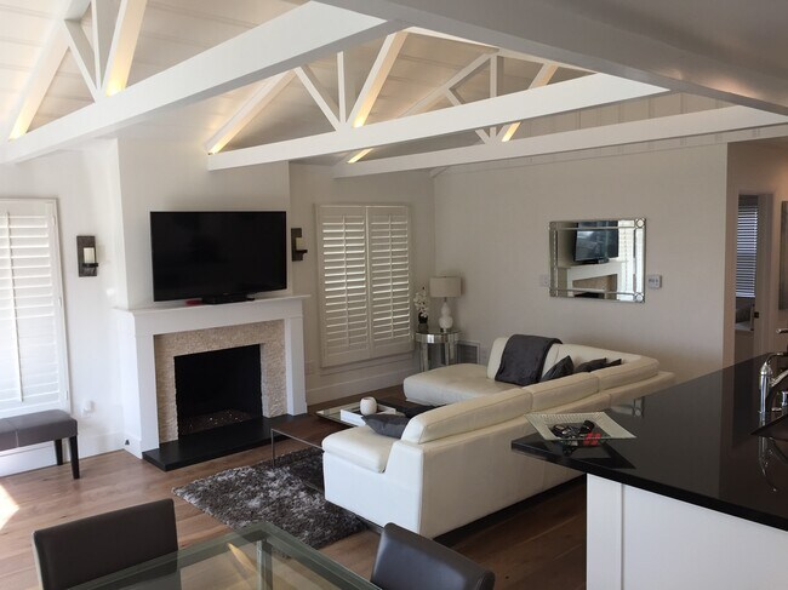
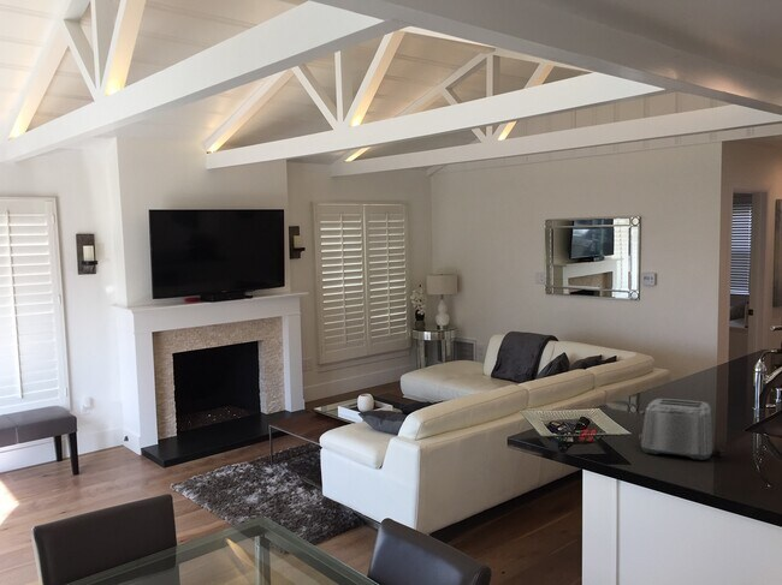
+ toaster [638,398,725,461]
